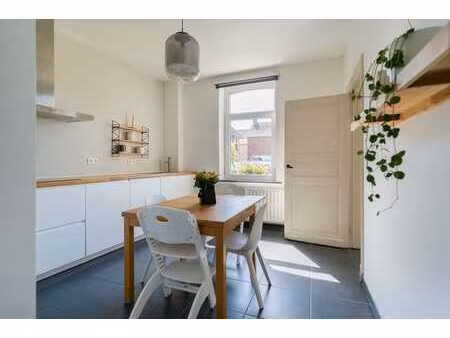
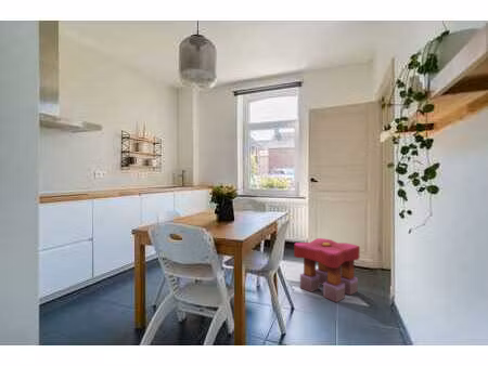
+ stool [293,237,361,303]
